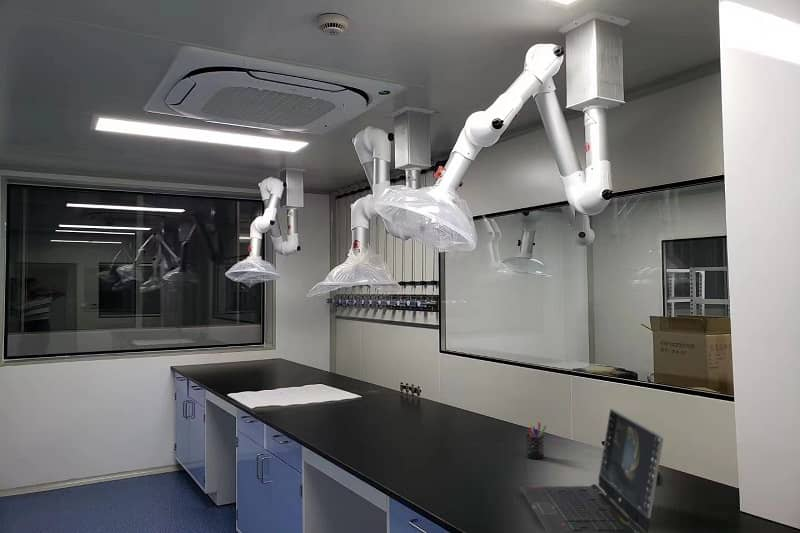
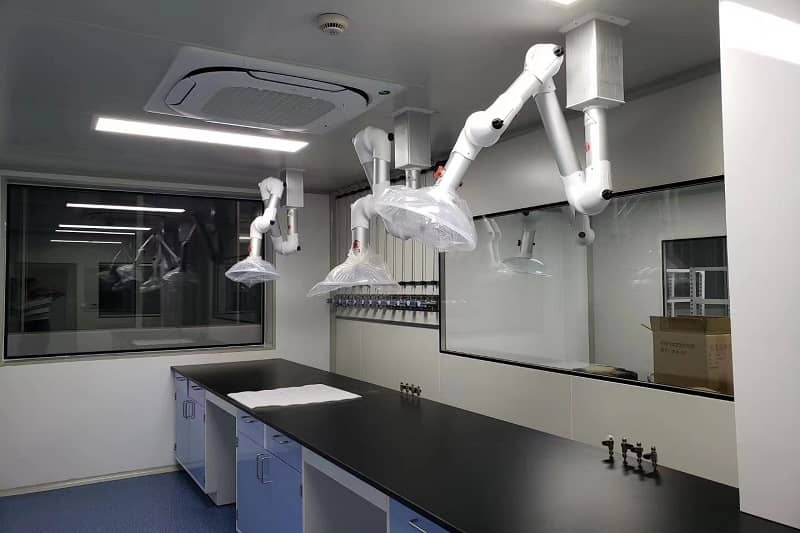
- pen holder [525,421,548,460]
- laptop computer [520,408,664,533]
